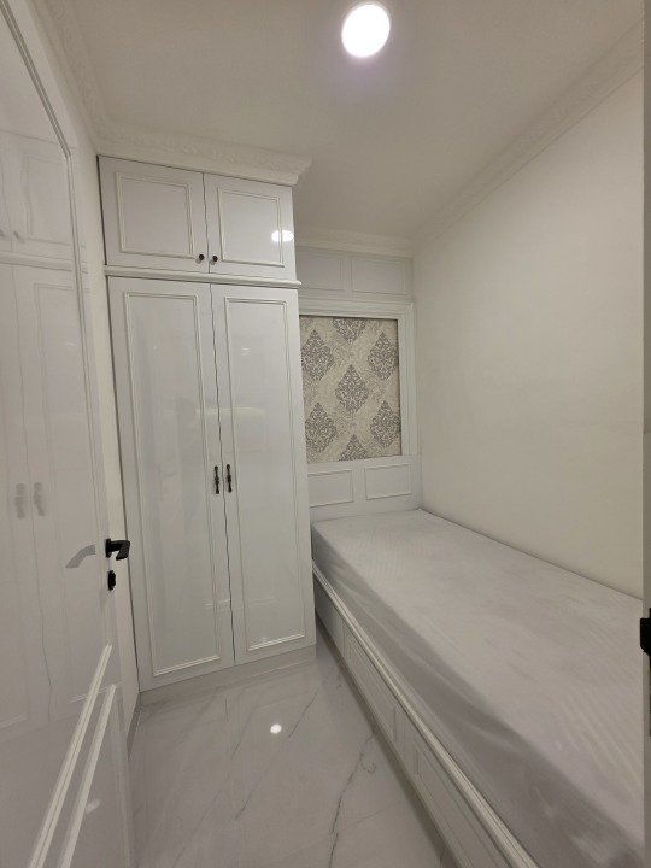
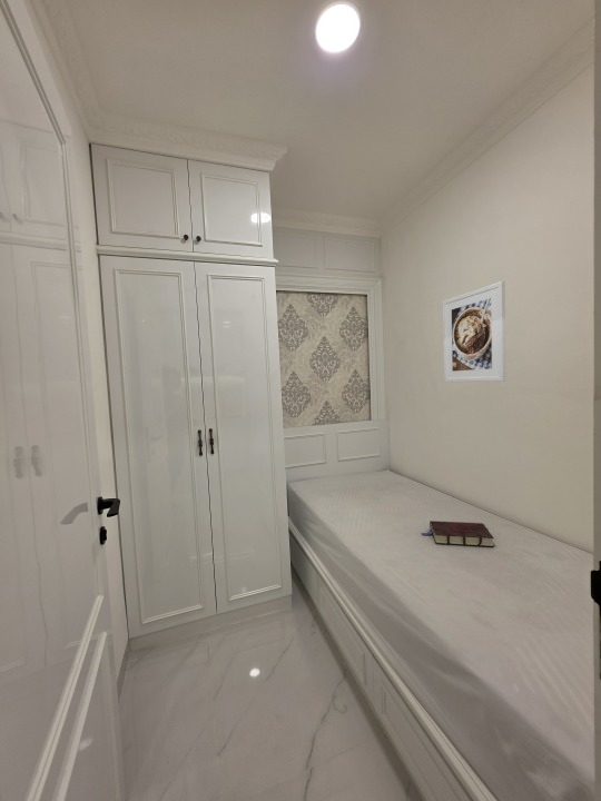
+ book [421,520,495,547]
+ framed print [442,280,506,384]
